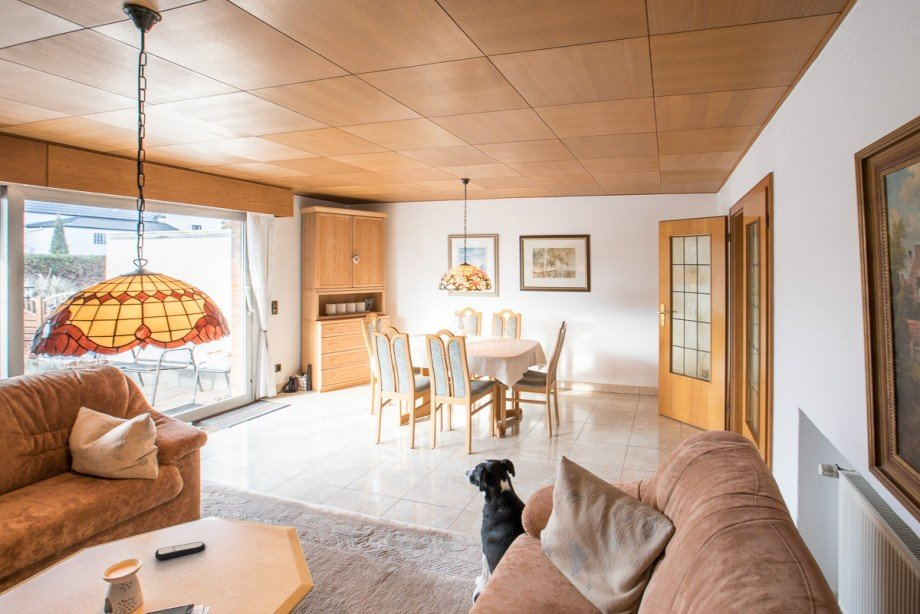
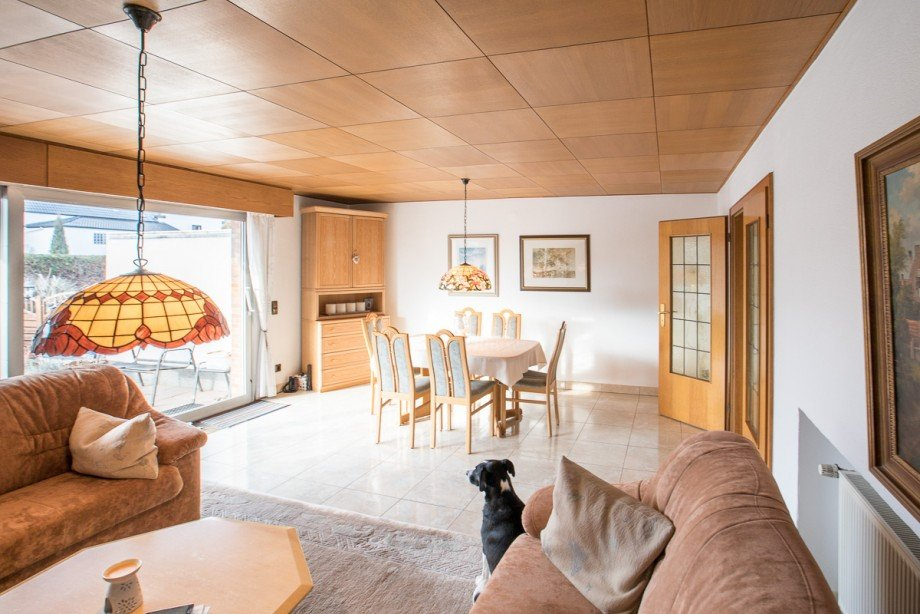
- remote control [154,541,206,561]
